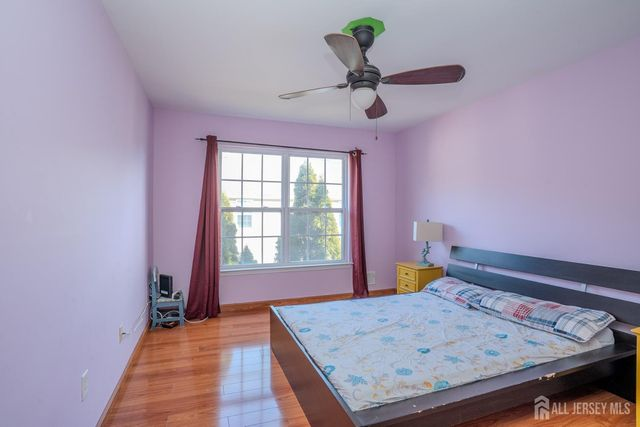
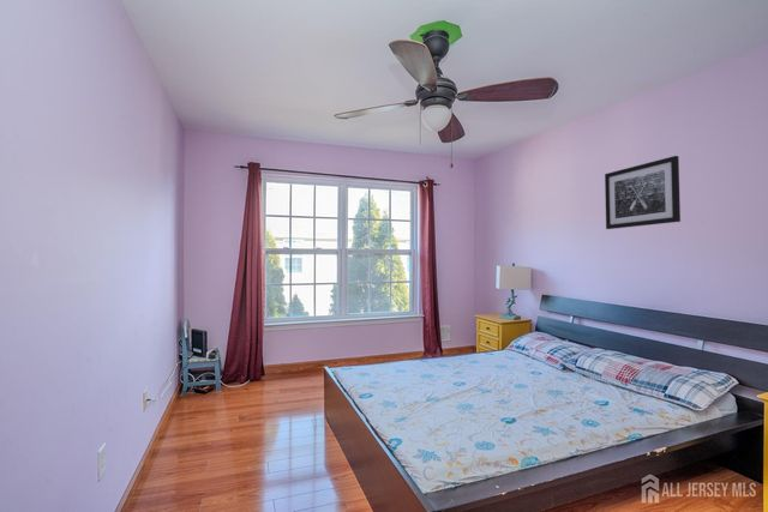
+ wall art [604,155,682,230]
